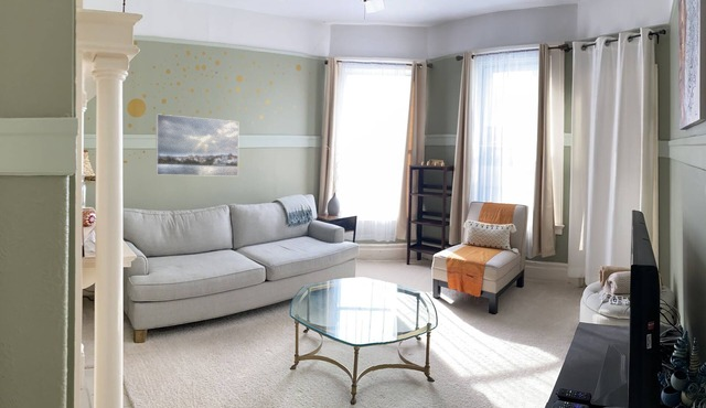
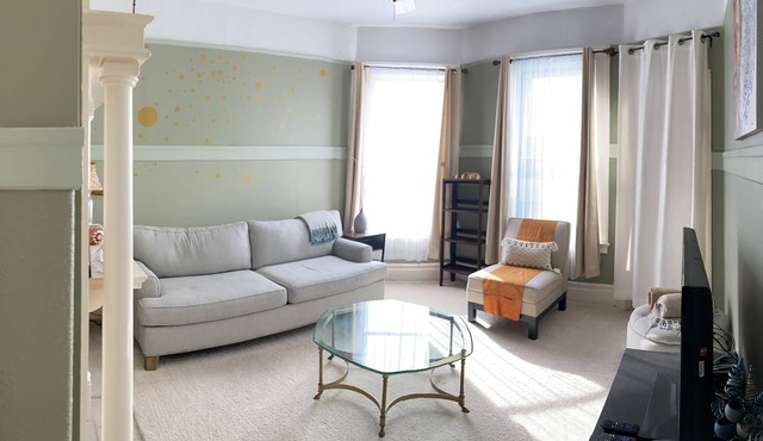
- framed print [154,112,239,178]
